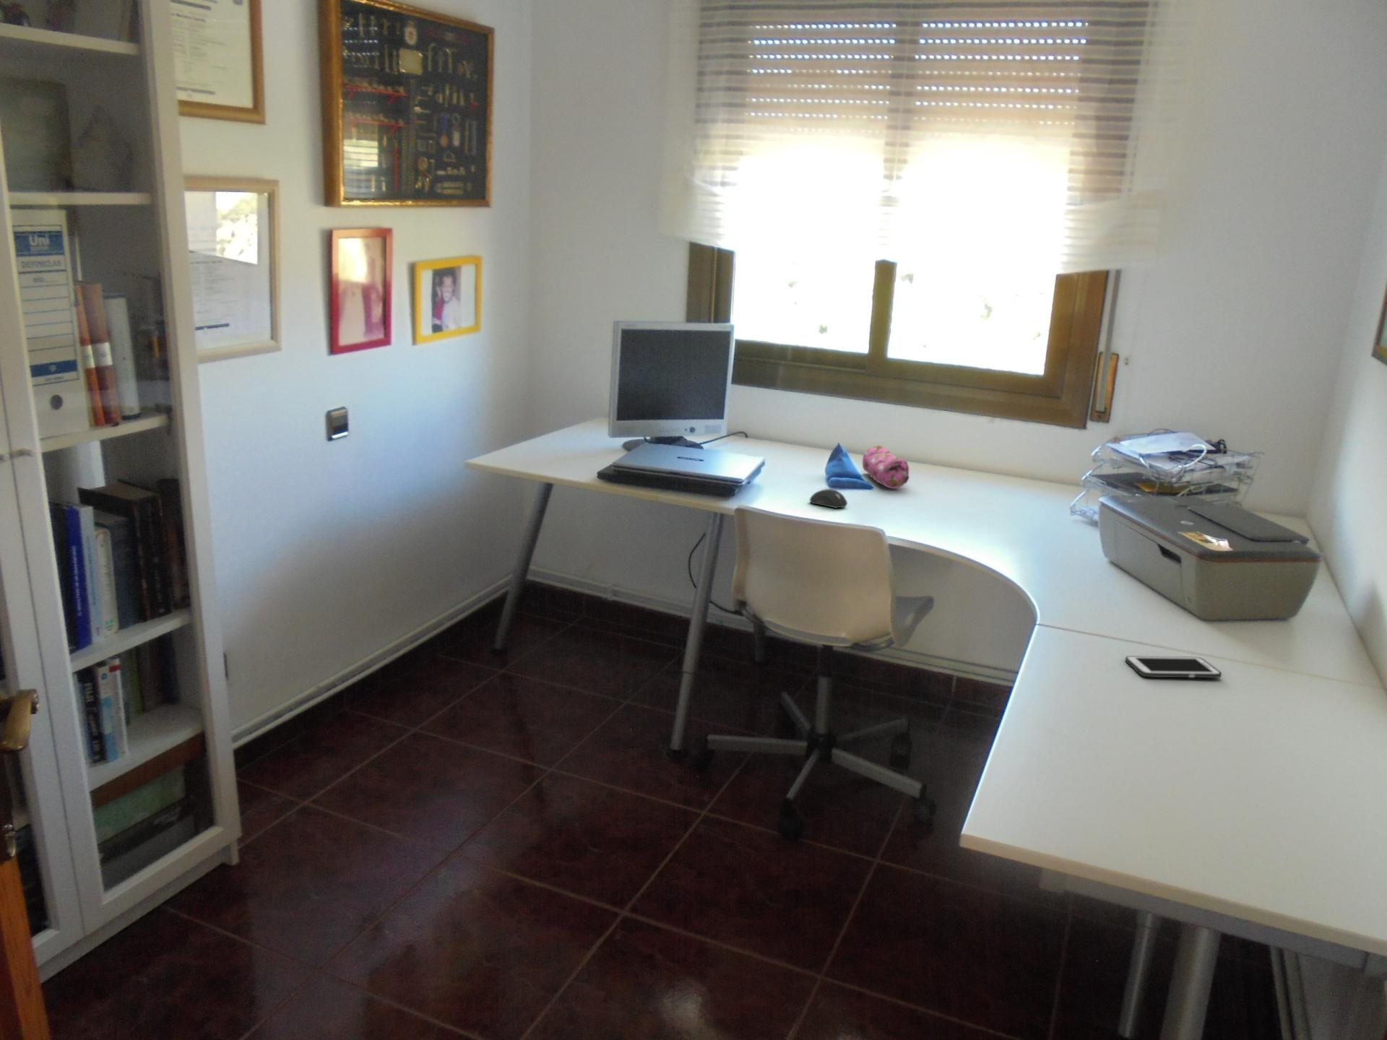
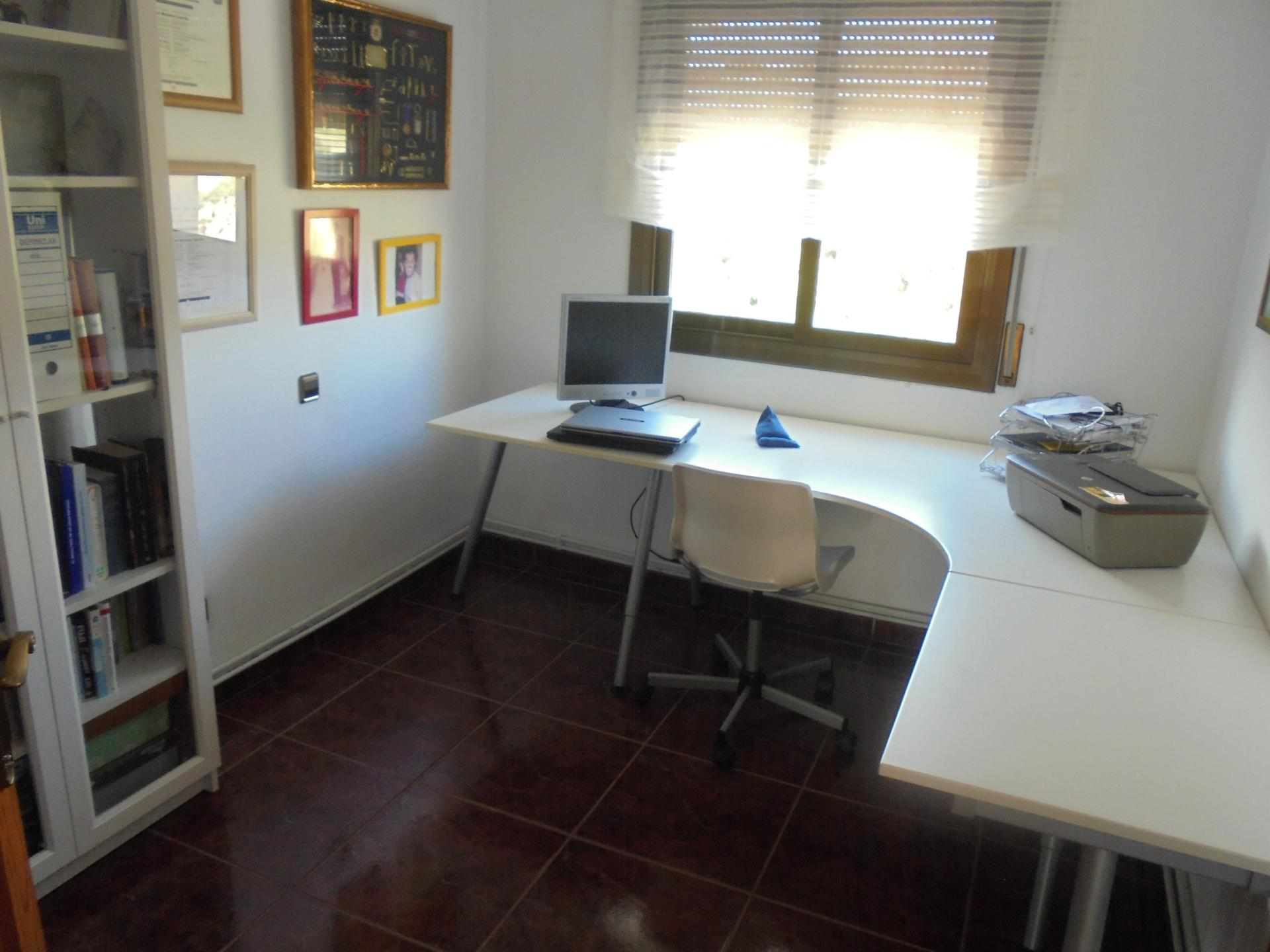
- cell phone [1125,655,1222,678]
- pencil case [862,445,910,489]
- computer mouse [809,488,849,509]
